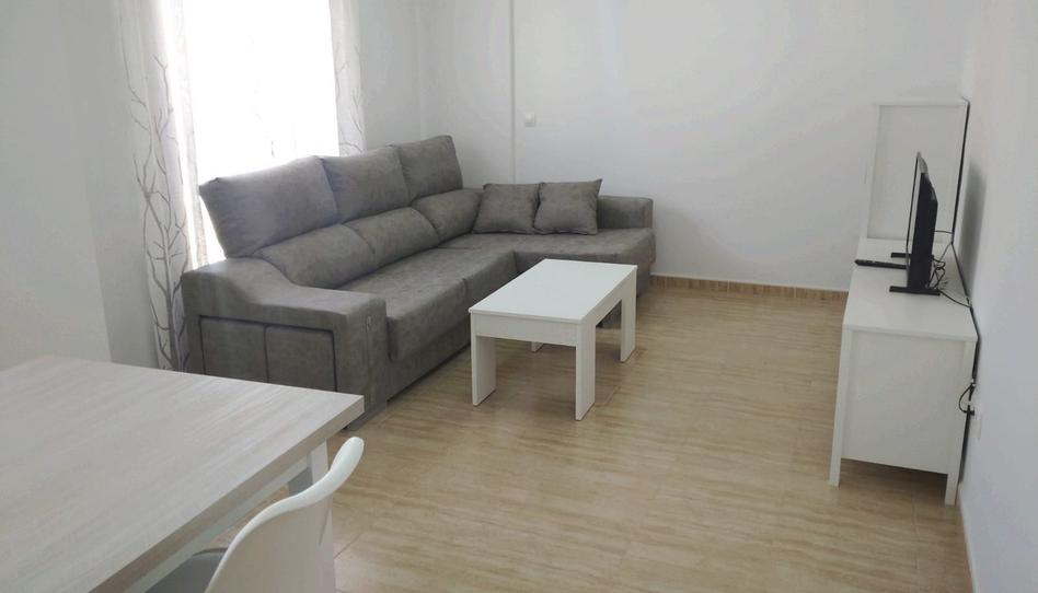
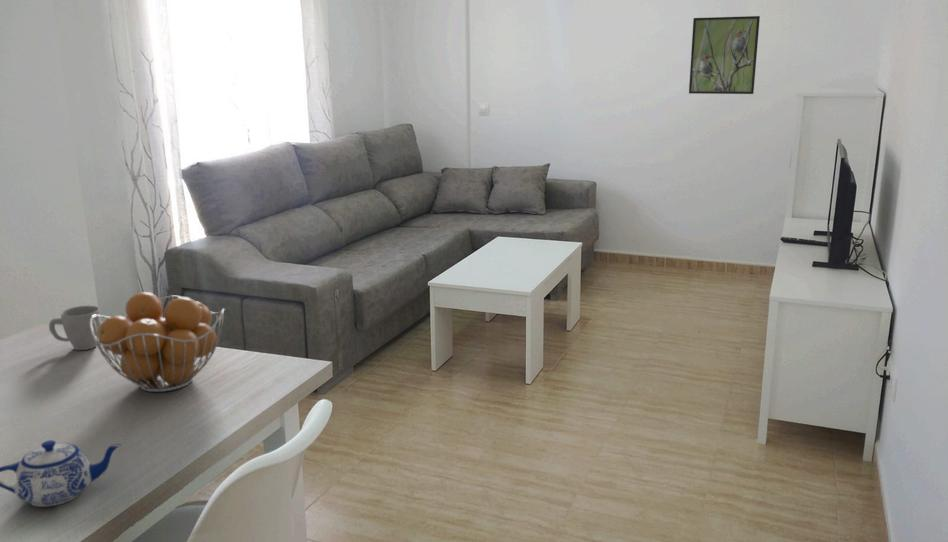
+ teapot [0,439,122,508]
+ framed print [688,15,761,95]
+ fruit basket [90,291,226,393]
+ mug [48,305,102,351]
